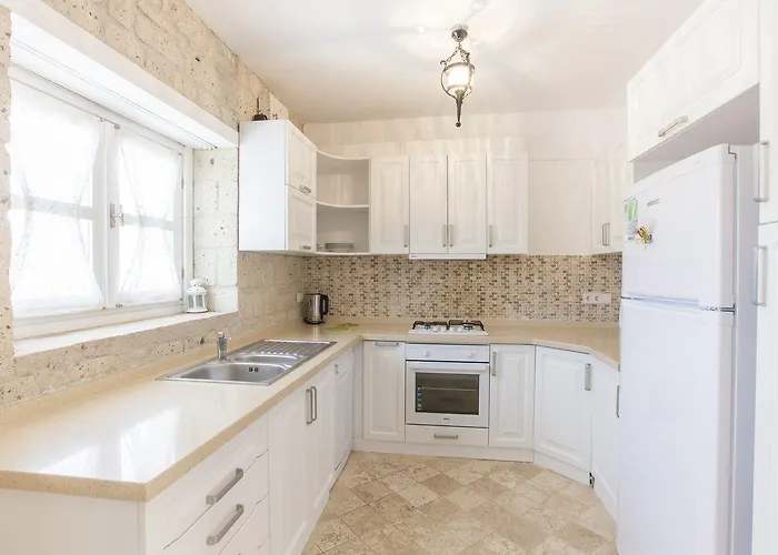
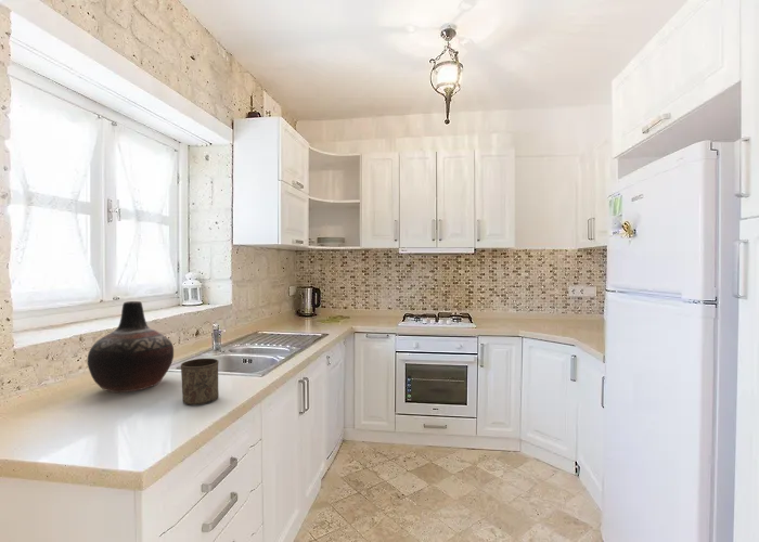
+ cup [180,358,219,406]
+ vase [86,300,175,393]
